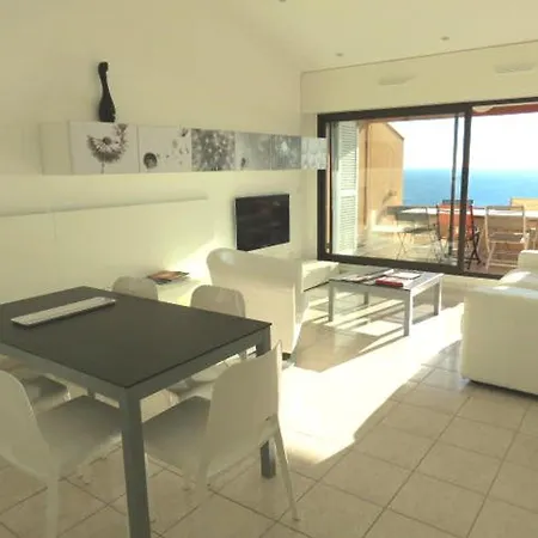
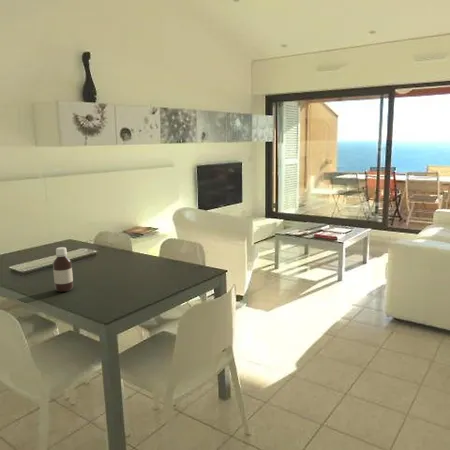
+ bottle [52,246,74,293]
